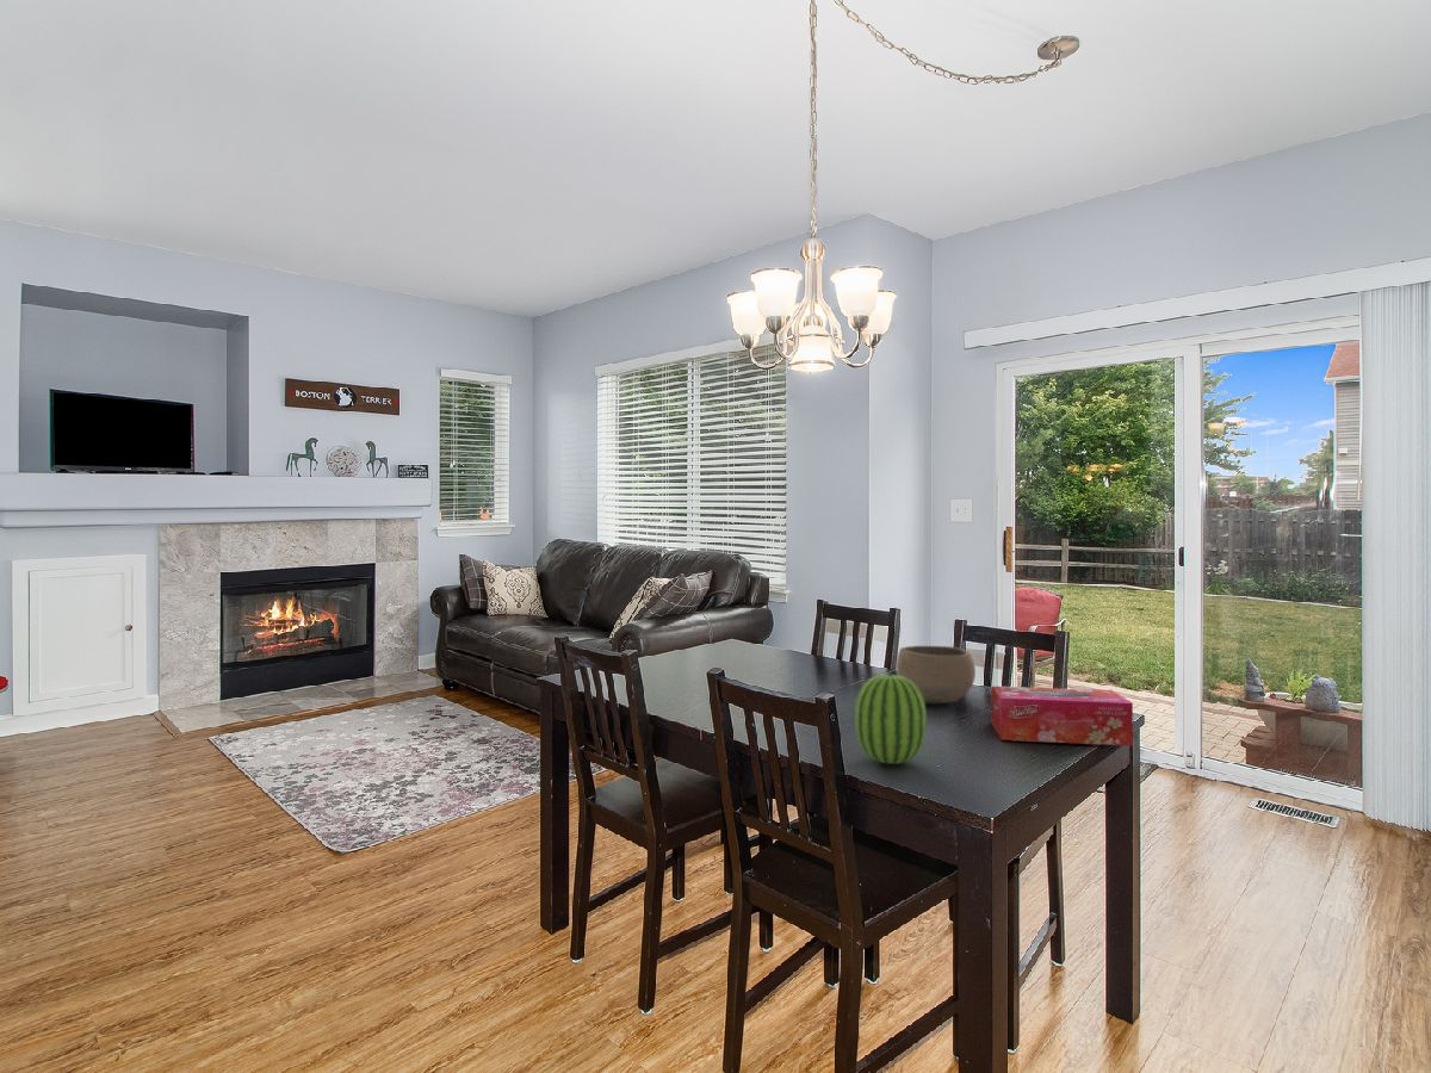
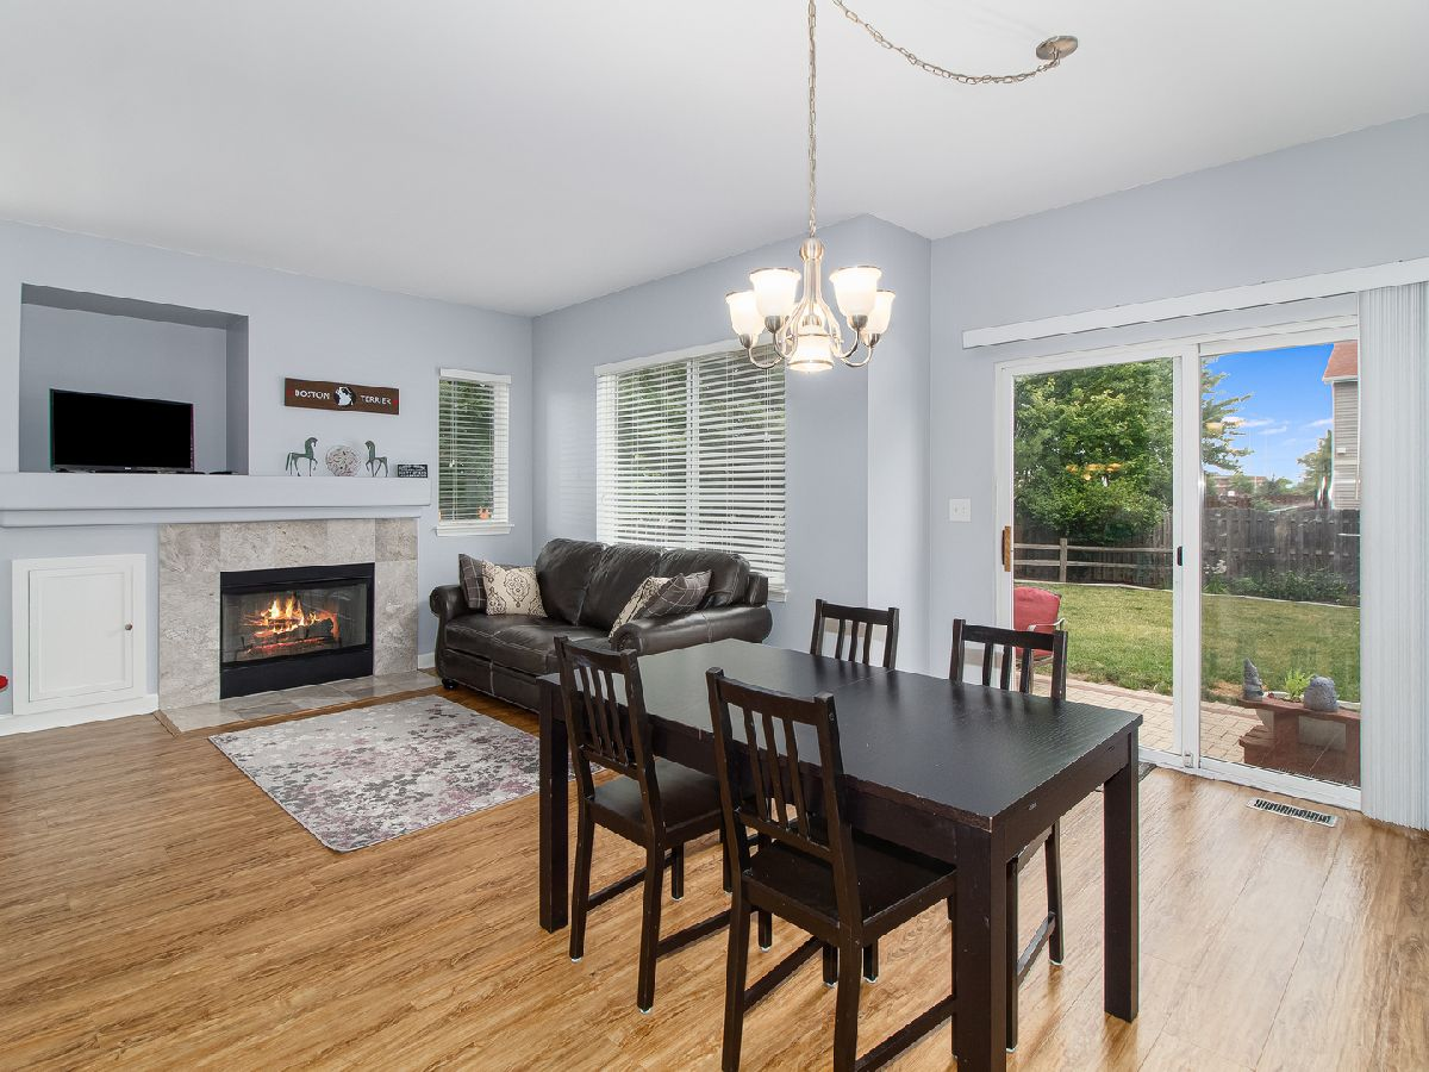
- bowl [894,645,977,705]
- fruit [854,671,928,765]
- tissue box [990,686,1134,748]
